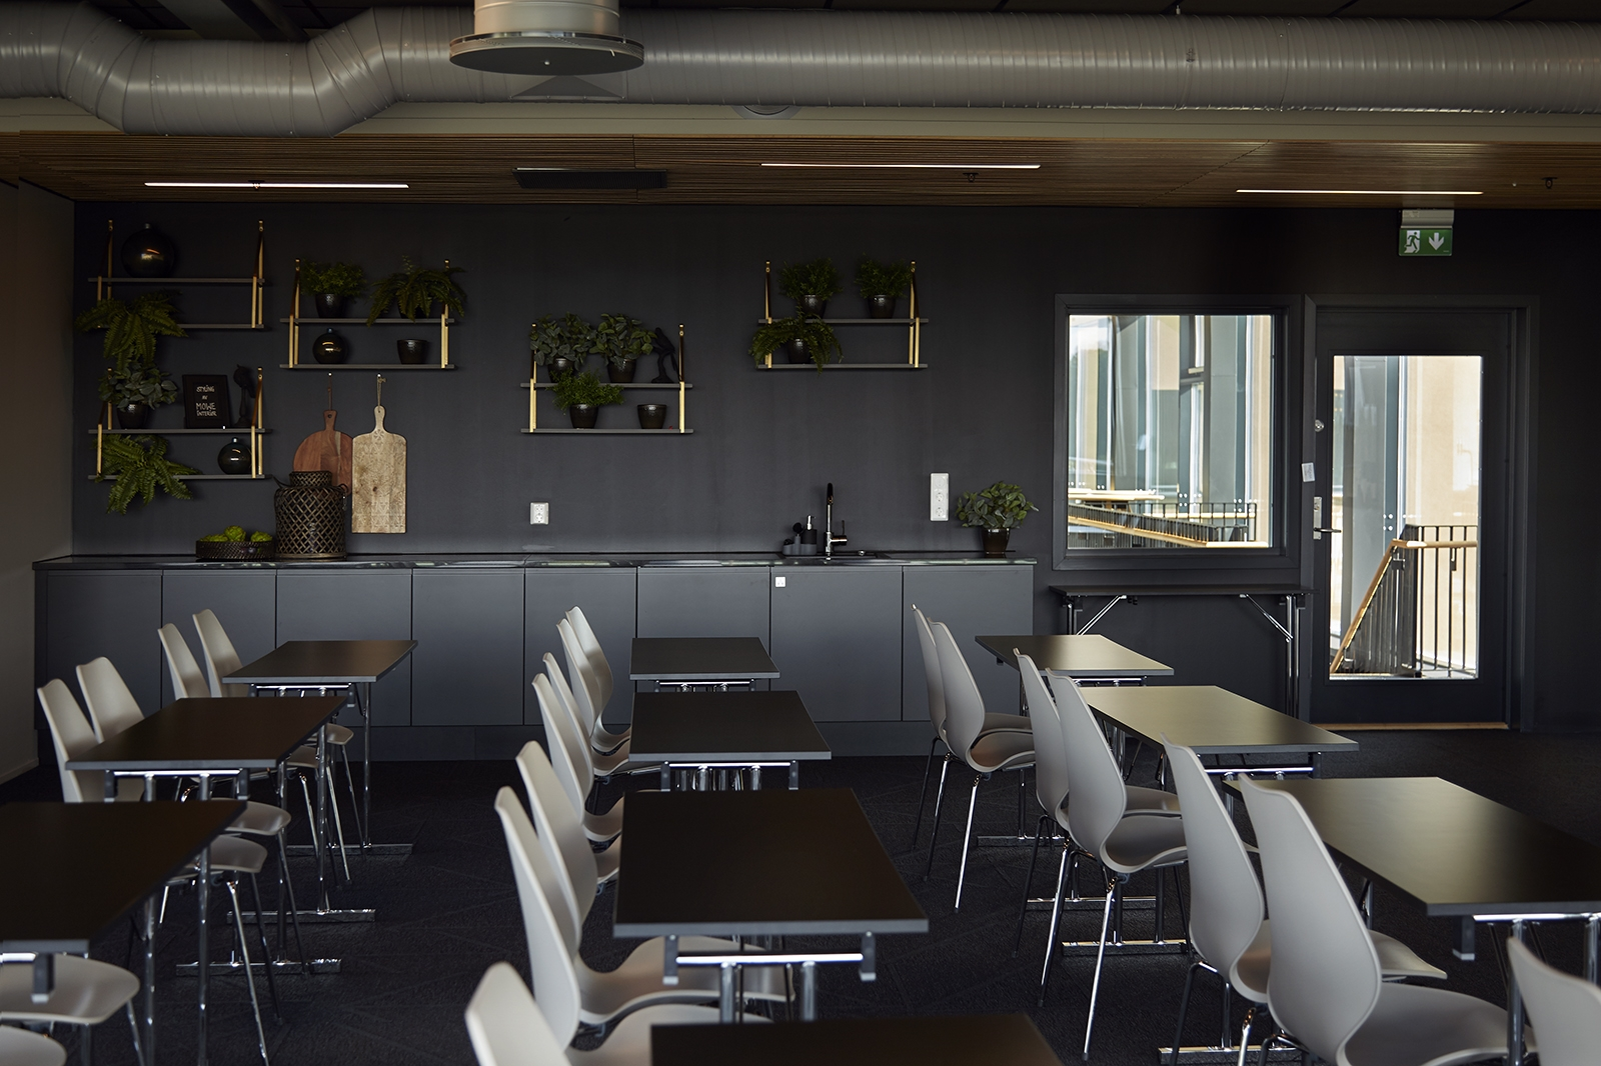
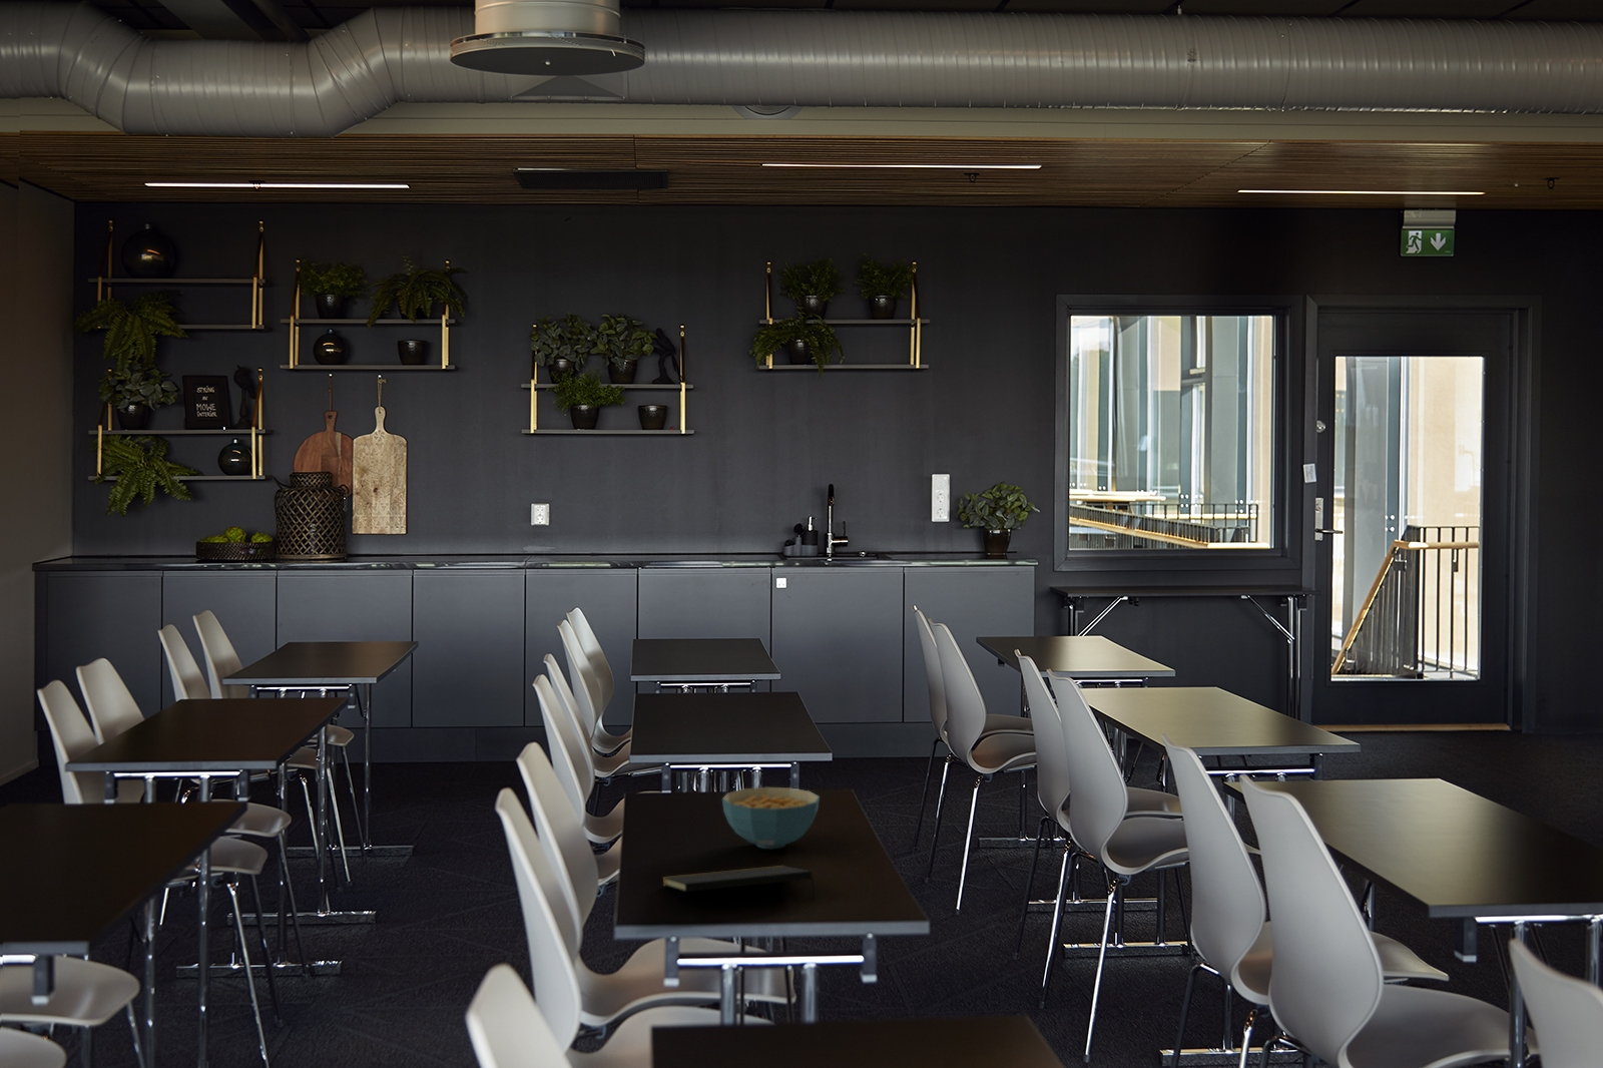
+ notepad [661,864,816,898]
+ cereal bowl [721,787,820,850]
